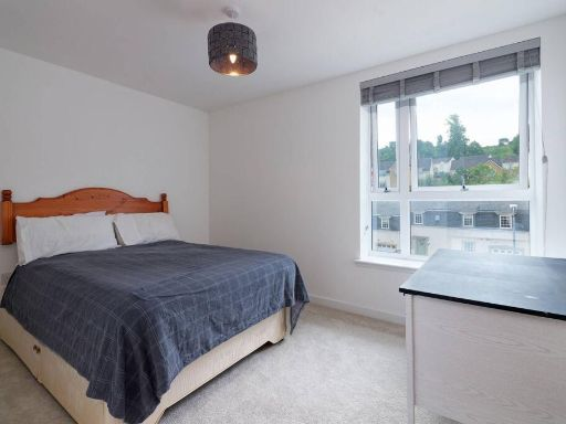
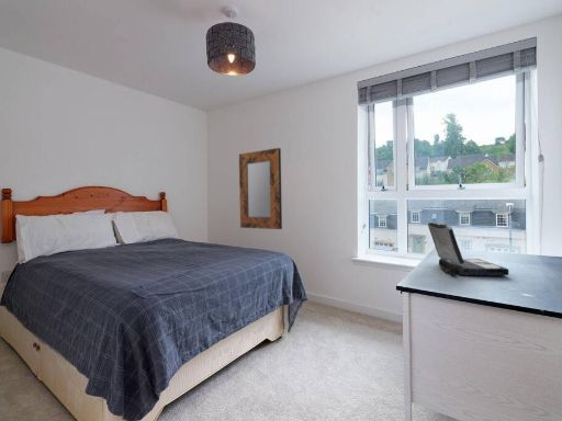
+ laptop [427,221,509,277]
+ home mirror [238,147,283,230]
